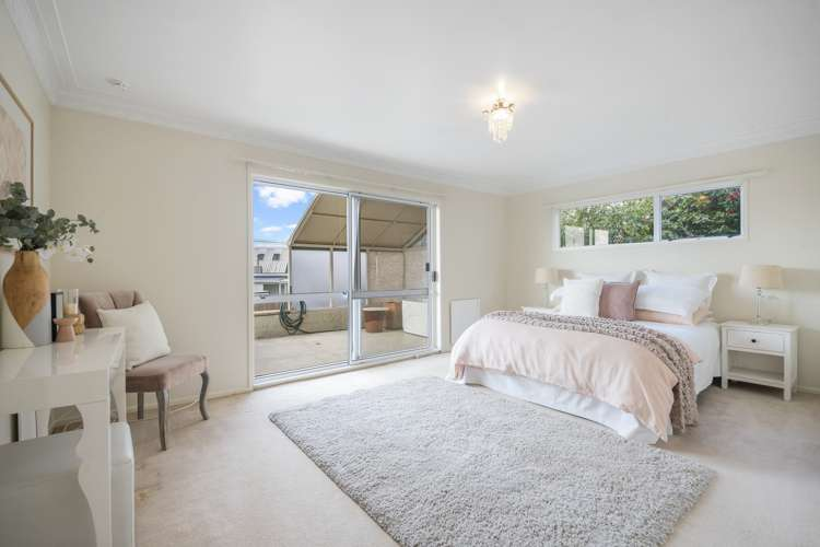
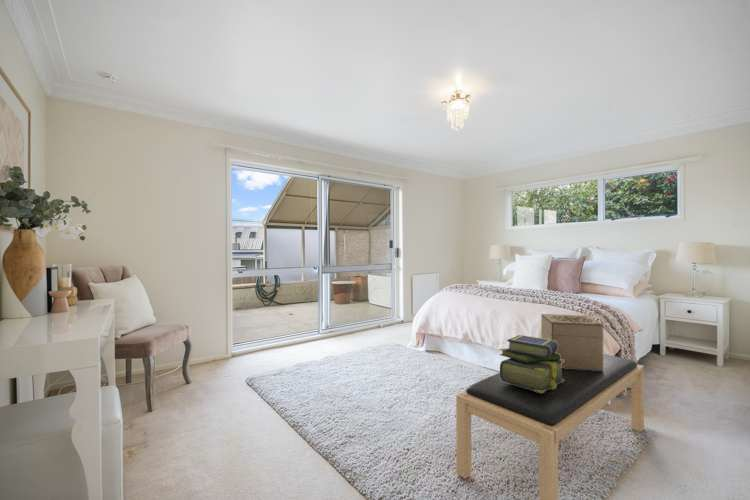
+ decorative box [540,313,604,371]
+ stack of books [499,334,564,393]
+ bench [455,353,645,500]
